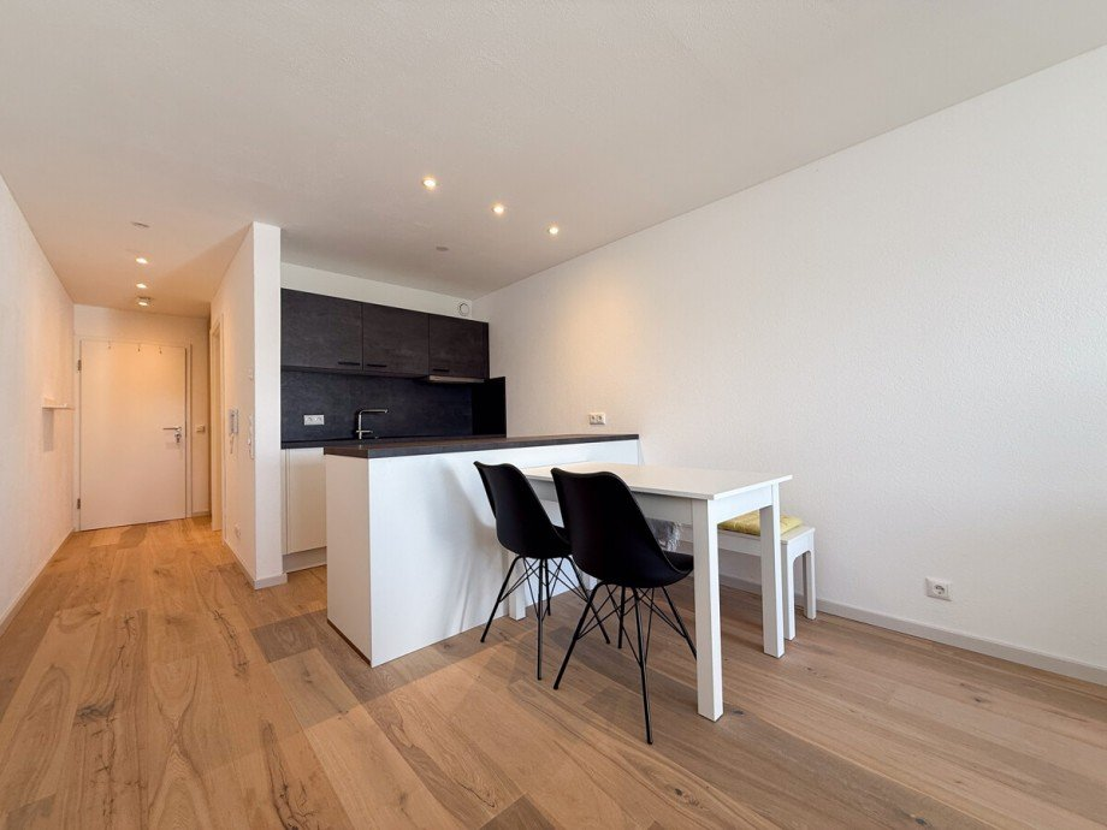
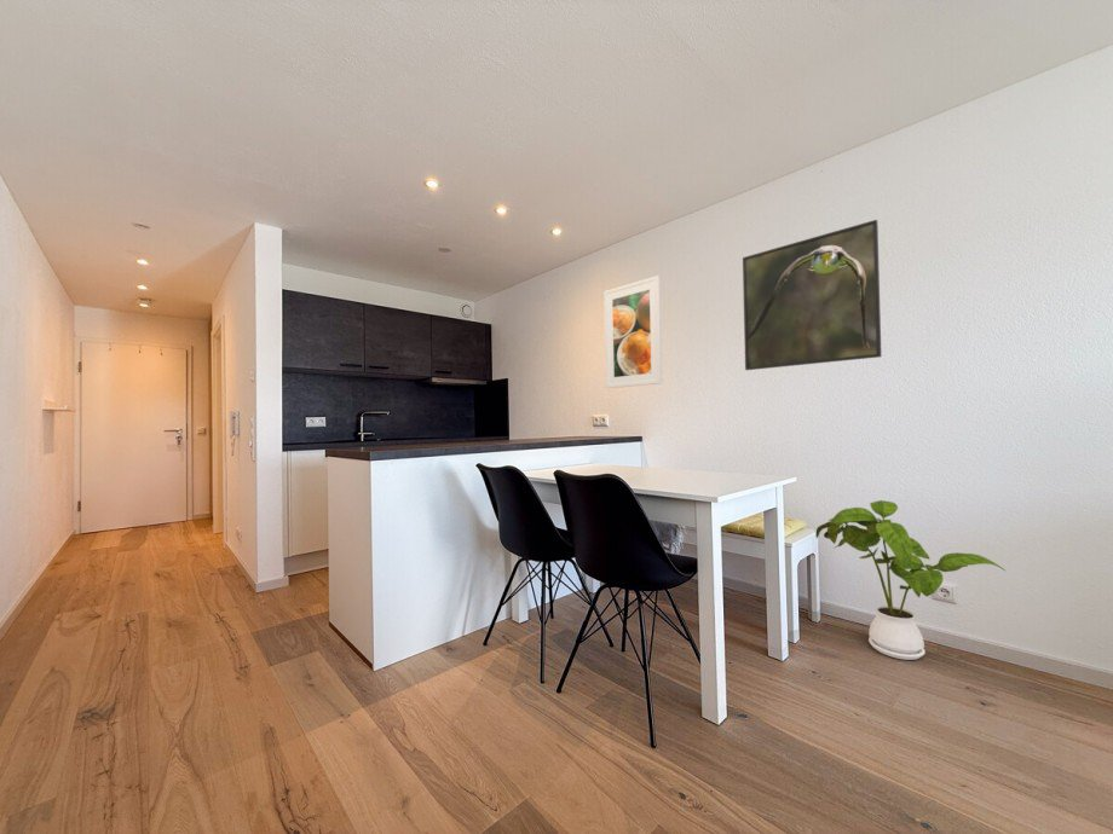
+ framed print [742,219,883,371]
+ house plant [814,499,1005,661]
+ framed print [602,274,663,389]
